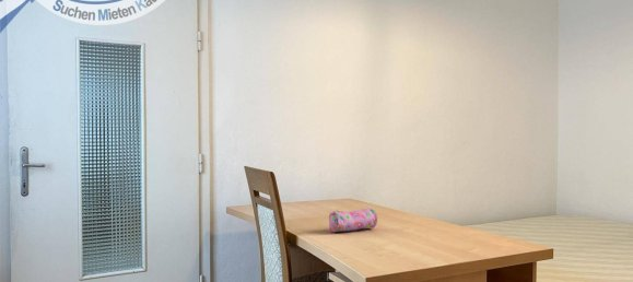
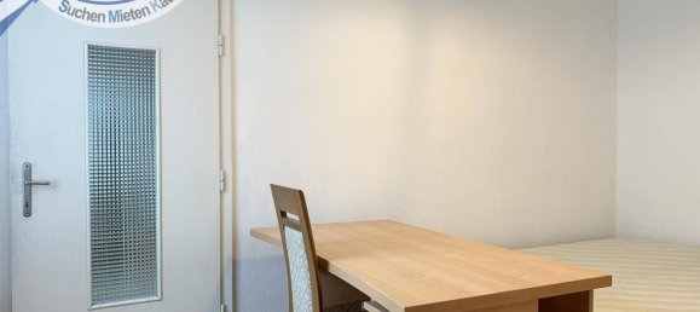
- pencil case [328,207,378,233]
